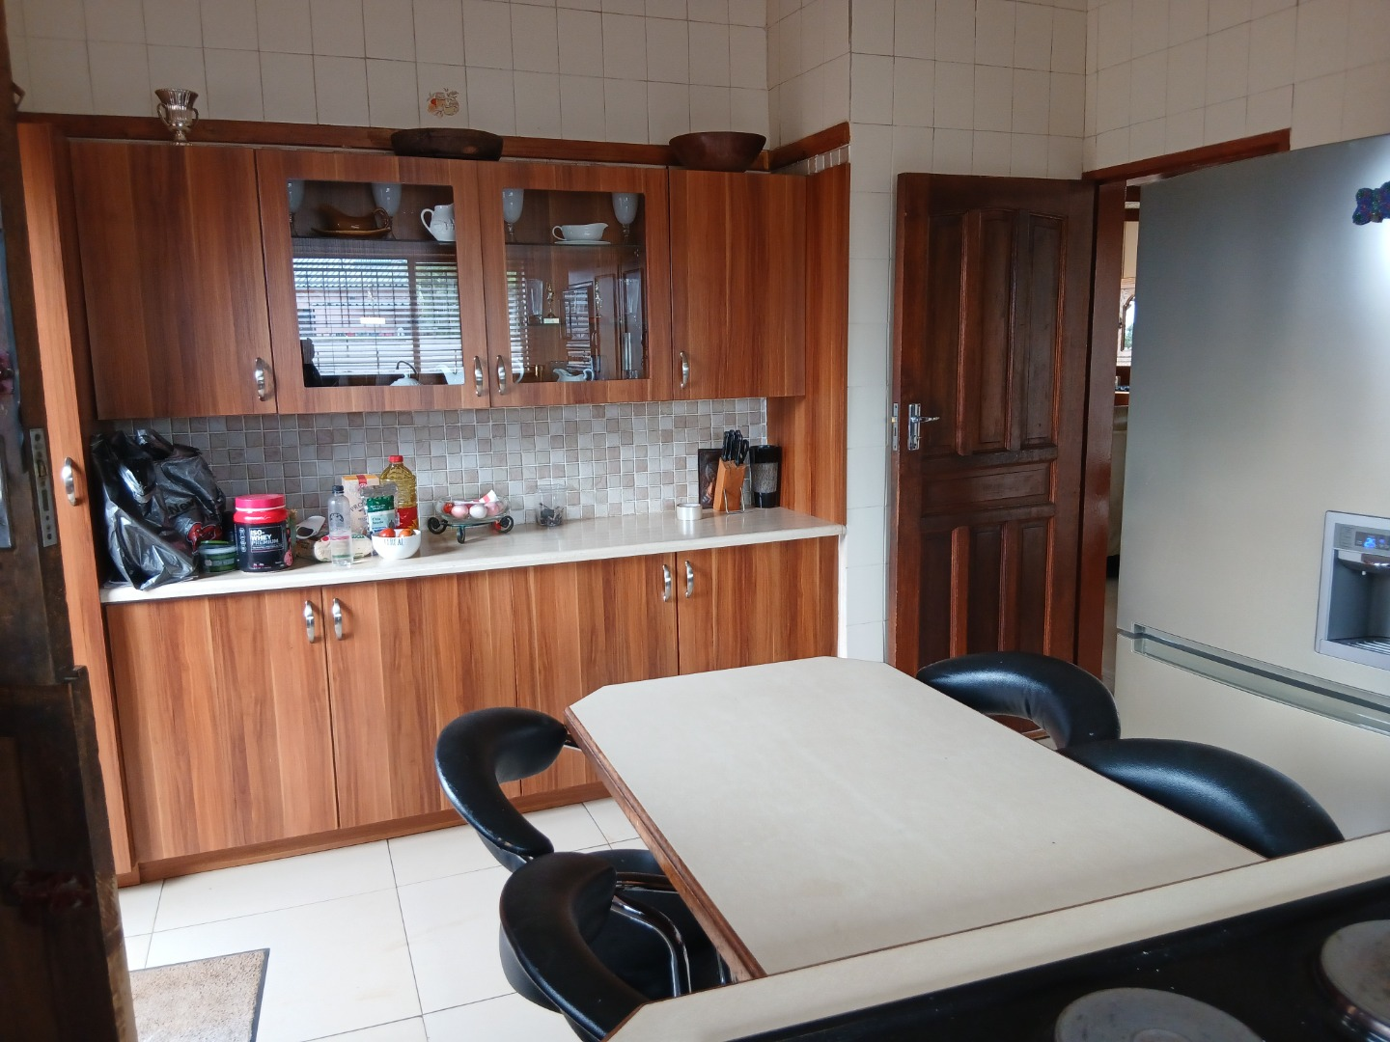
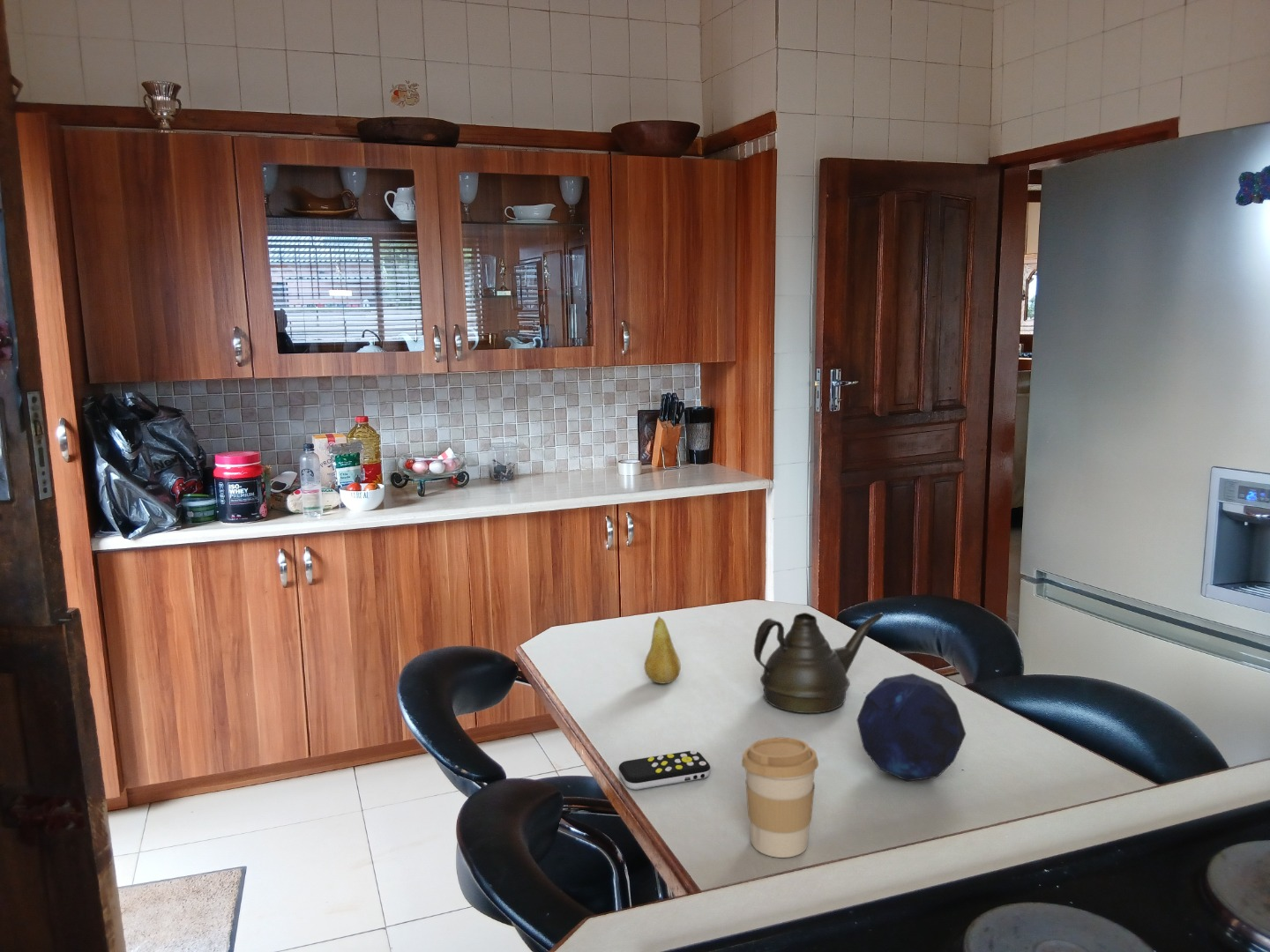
+ decorative orb [855,673,967,782]
+ fruit [644,616,682,685]
+ coffee cup [741,737,819,859]
+ teapot [753,612,885,714]
+ remote control [618,749,711,791]
